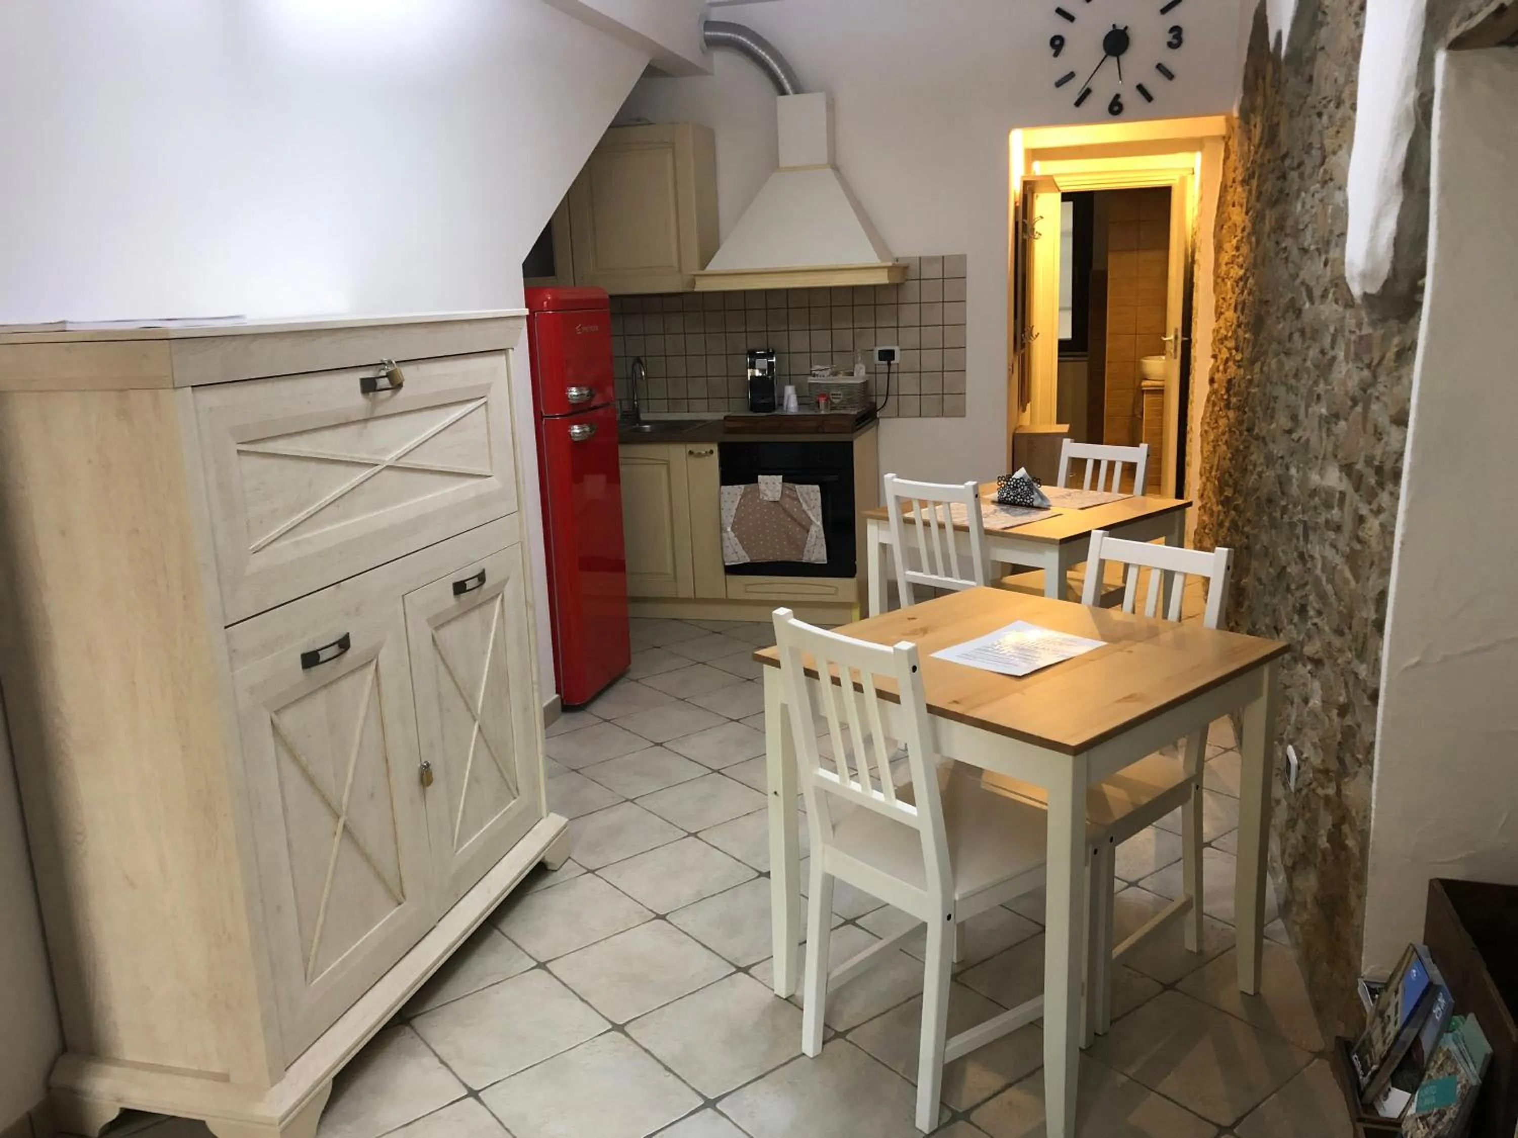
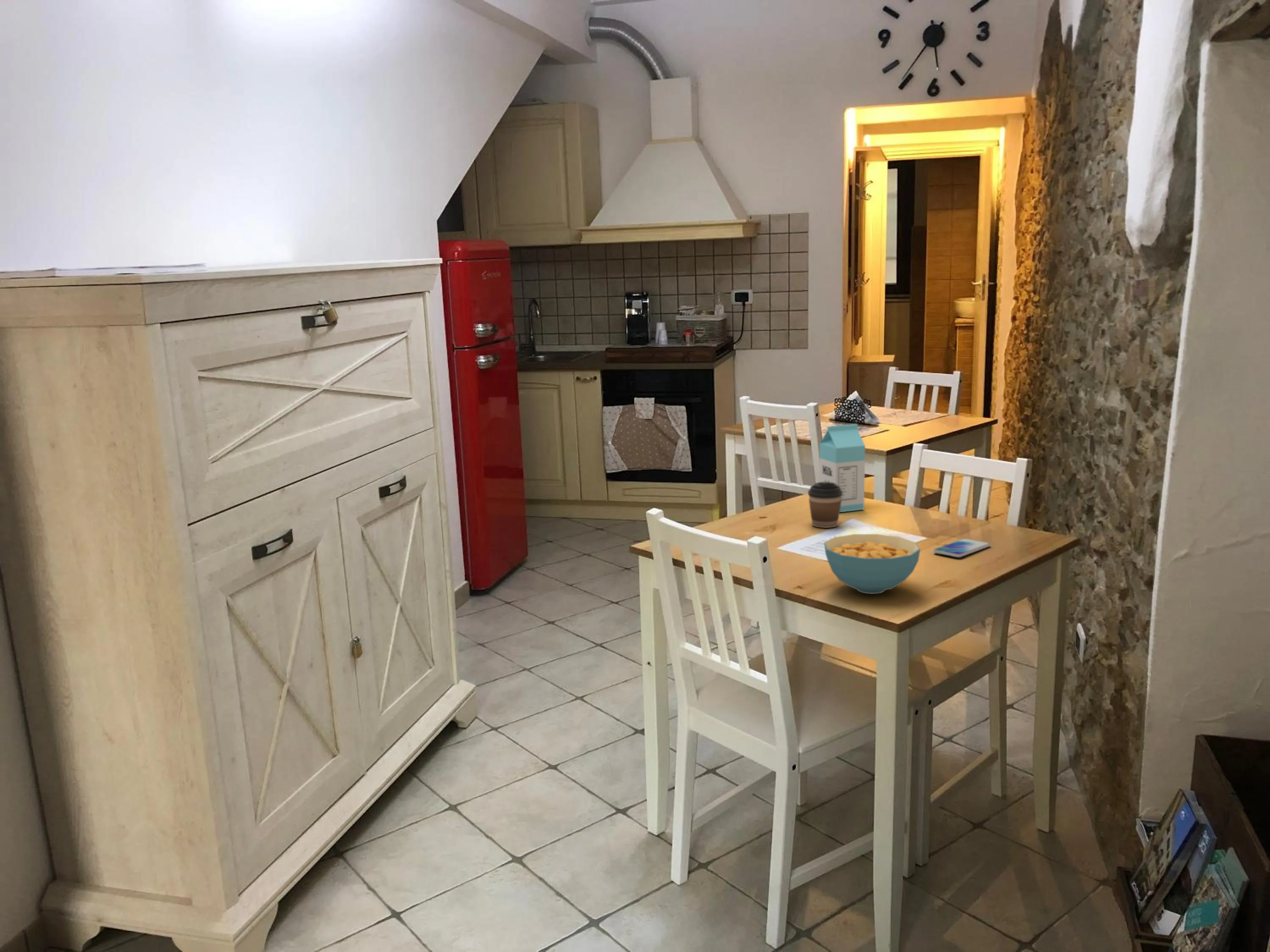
+ cereal bowl [824,534,921,594]
+ smartphone [933,538,991,558]
+ coffee cup [807,482,842,528]
+ milk carton [819,424,866,513]
